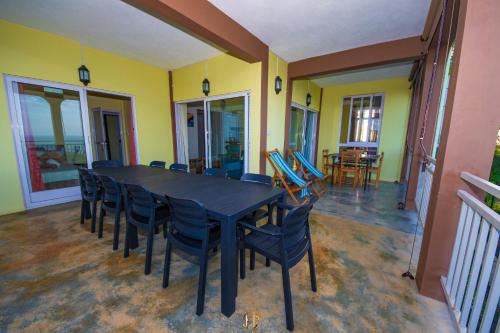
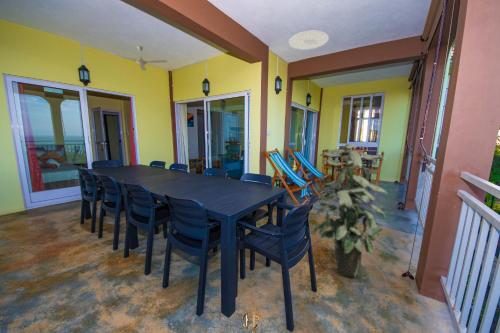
+ ceiling light [288,30,330,50]
+ ceiling fan [108,45,168,71]
+ indoor plant [312,143,389,279]
